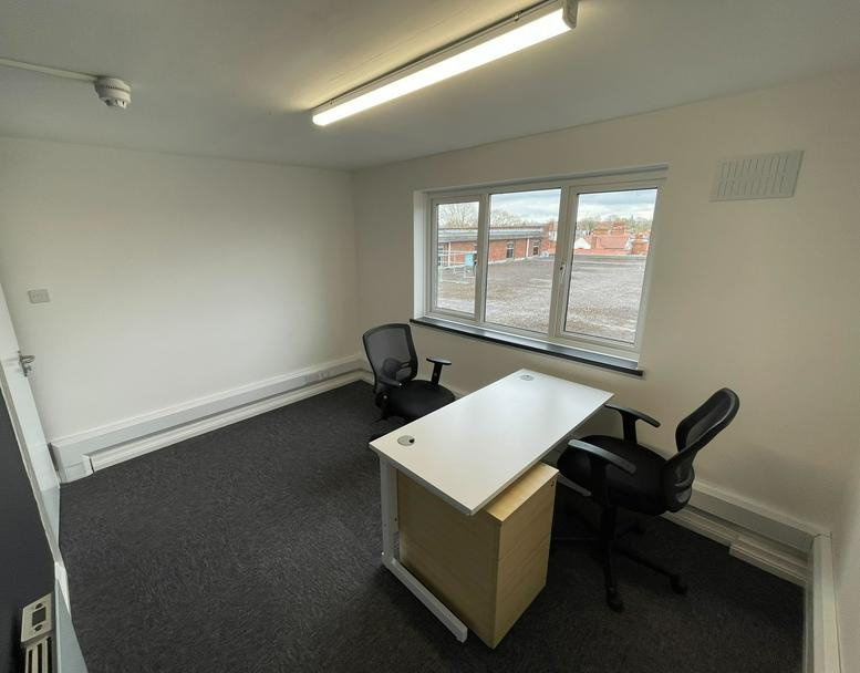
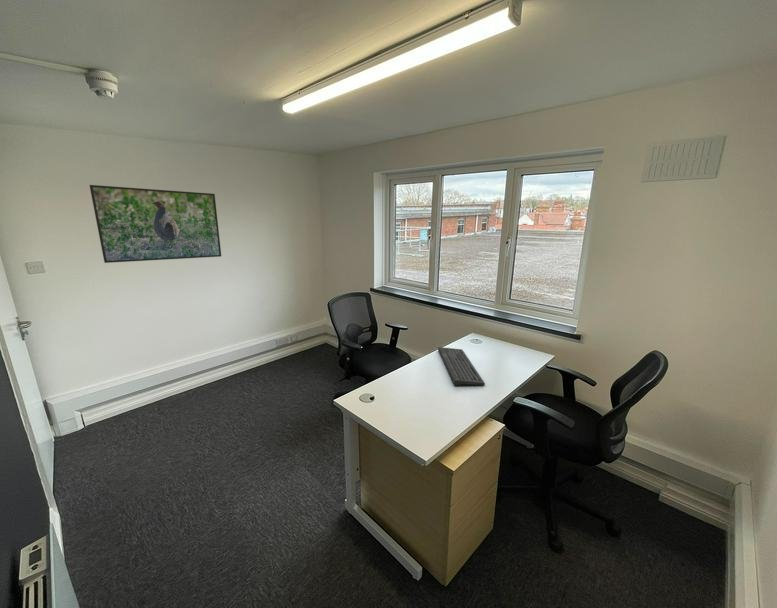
+ keyboard [437,346,486,386]
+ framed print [89,184,222,264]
